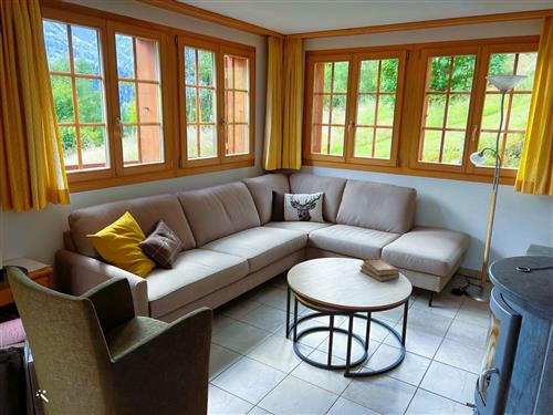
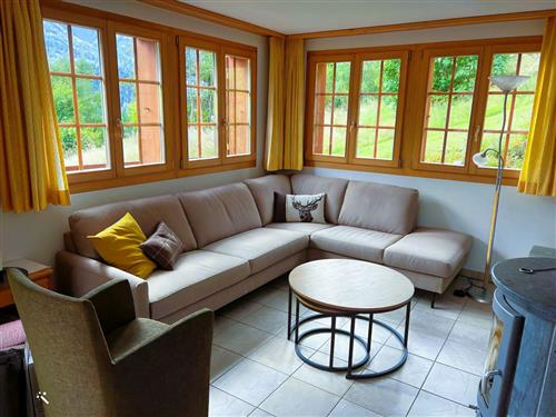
- book set [358,258,400,283]
